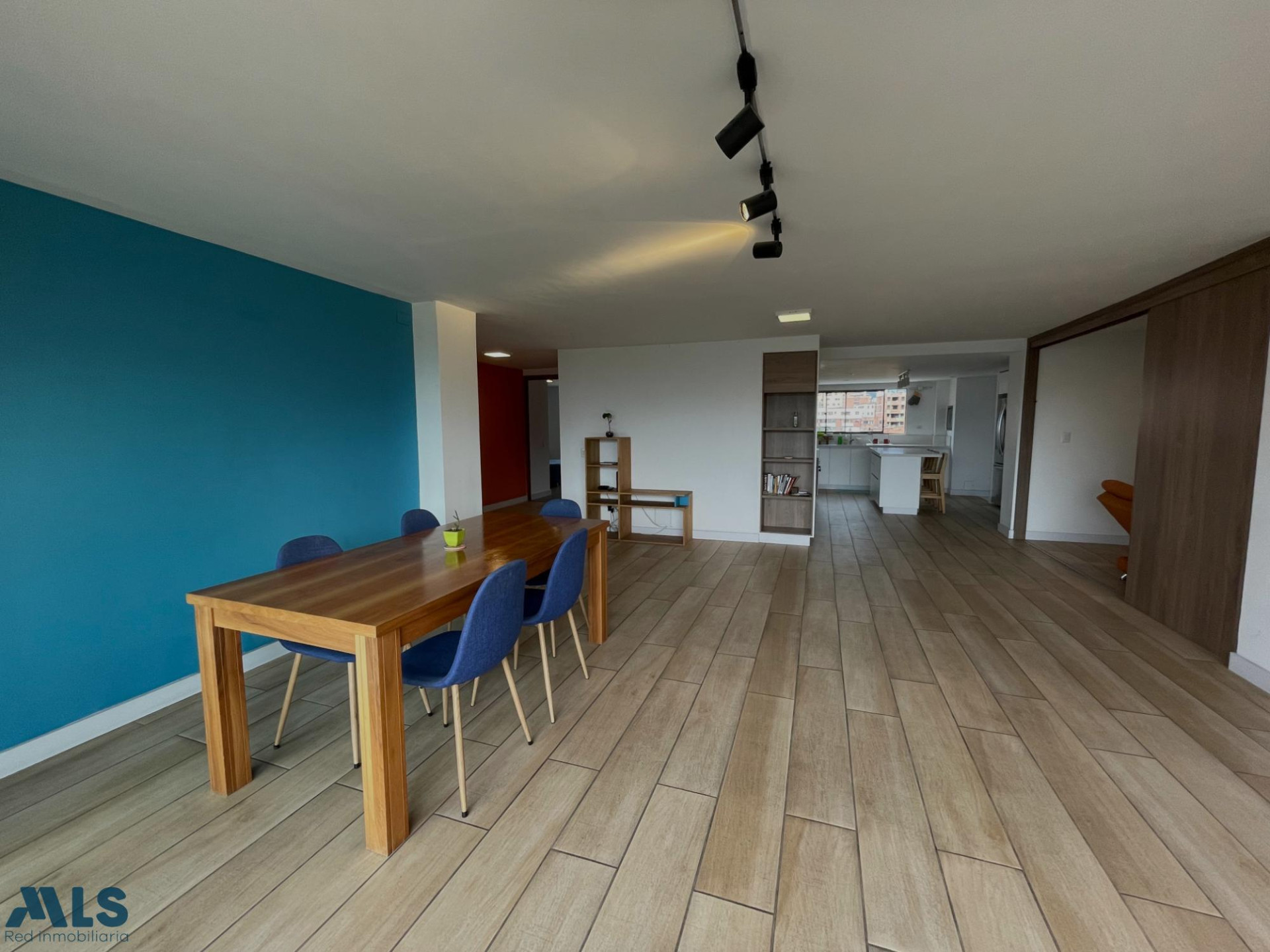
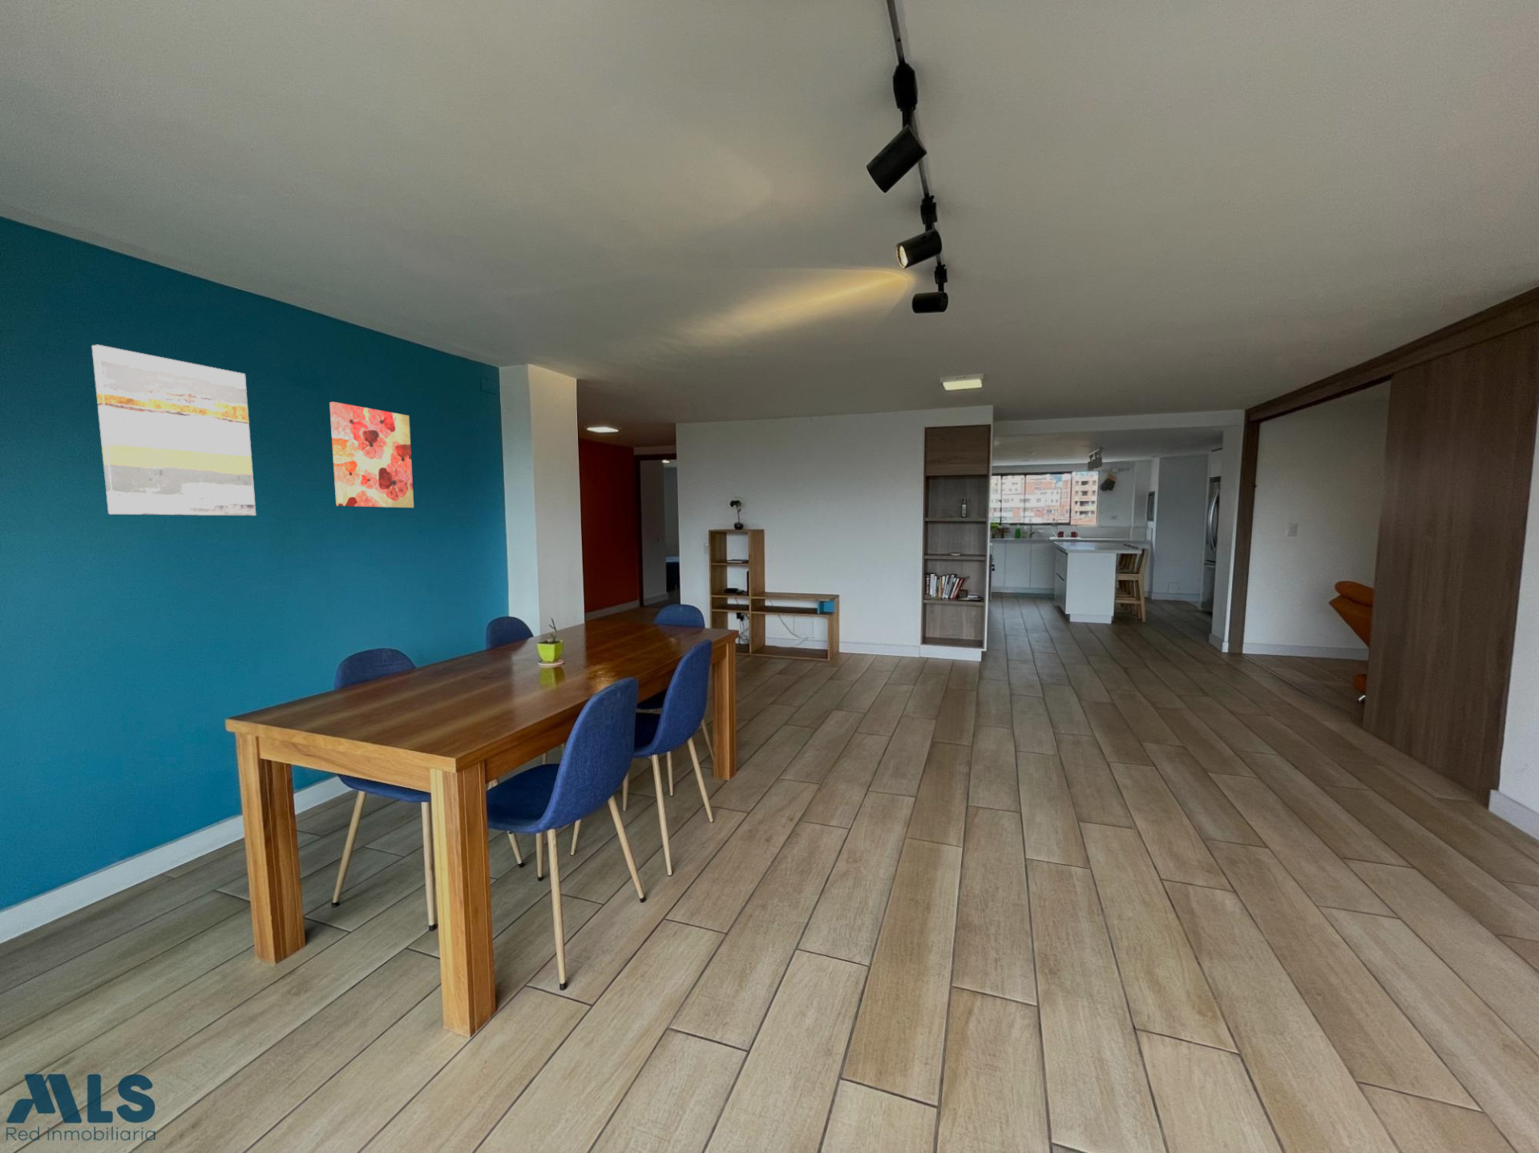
+ wall art [328,401,414,509]
+ wall art [91,344,257,516]
